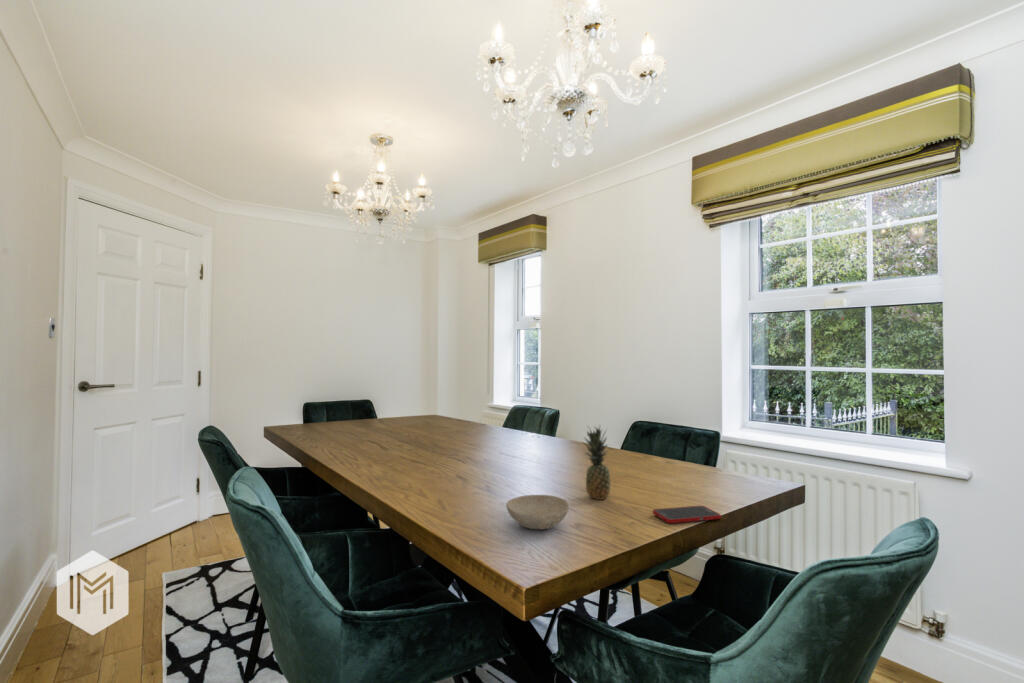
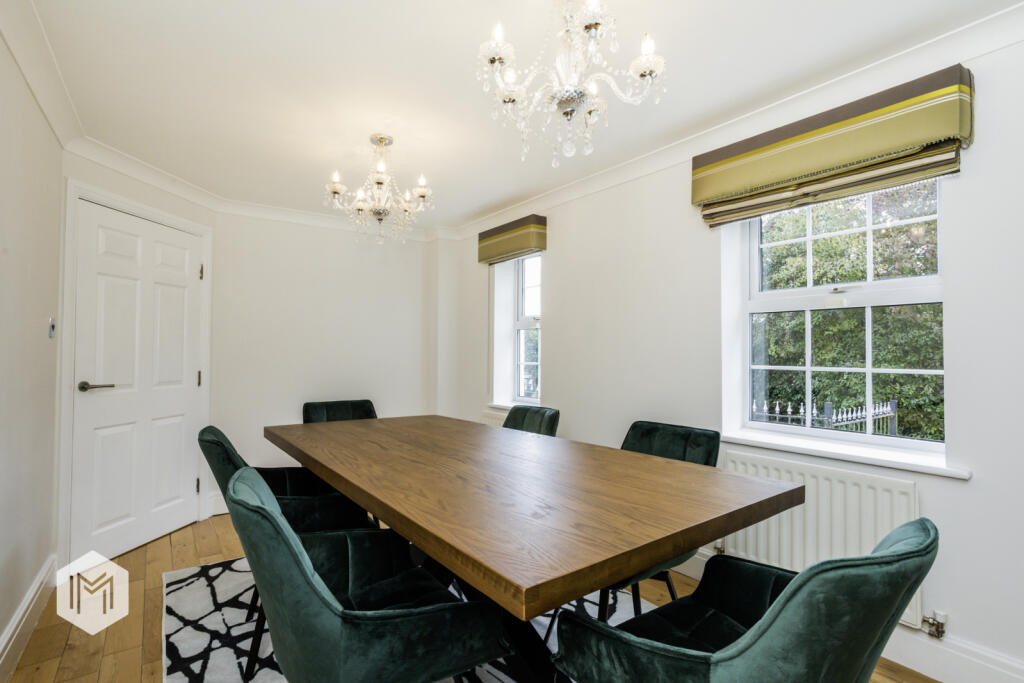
- fruit [581,424,612,501]
- bowl [505,494,570,530]
- cell phone [652,505,722,524]
